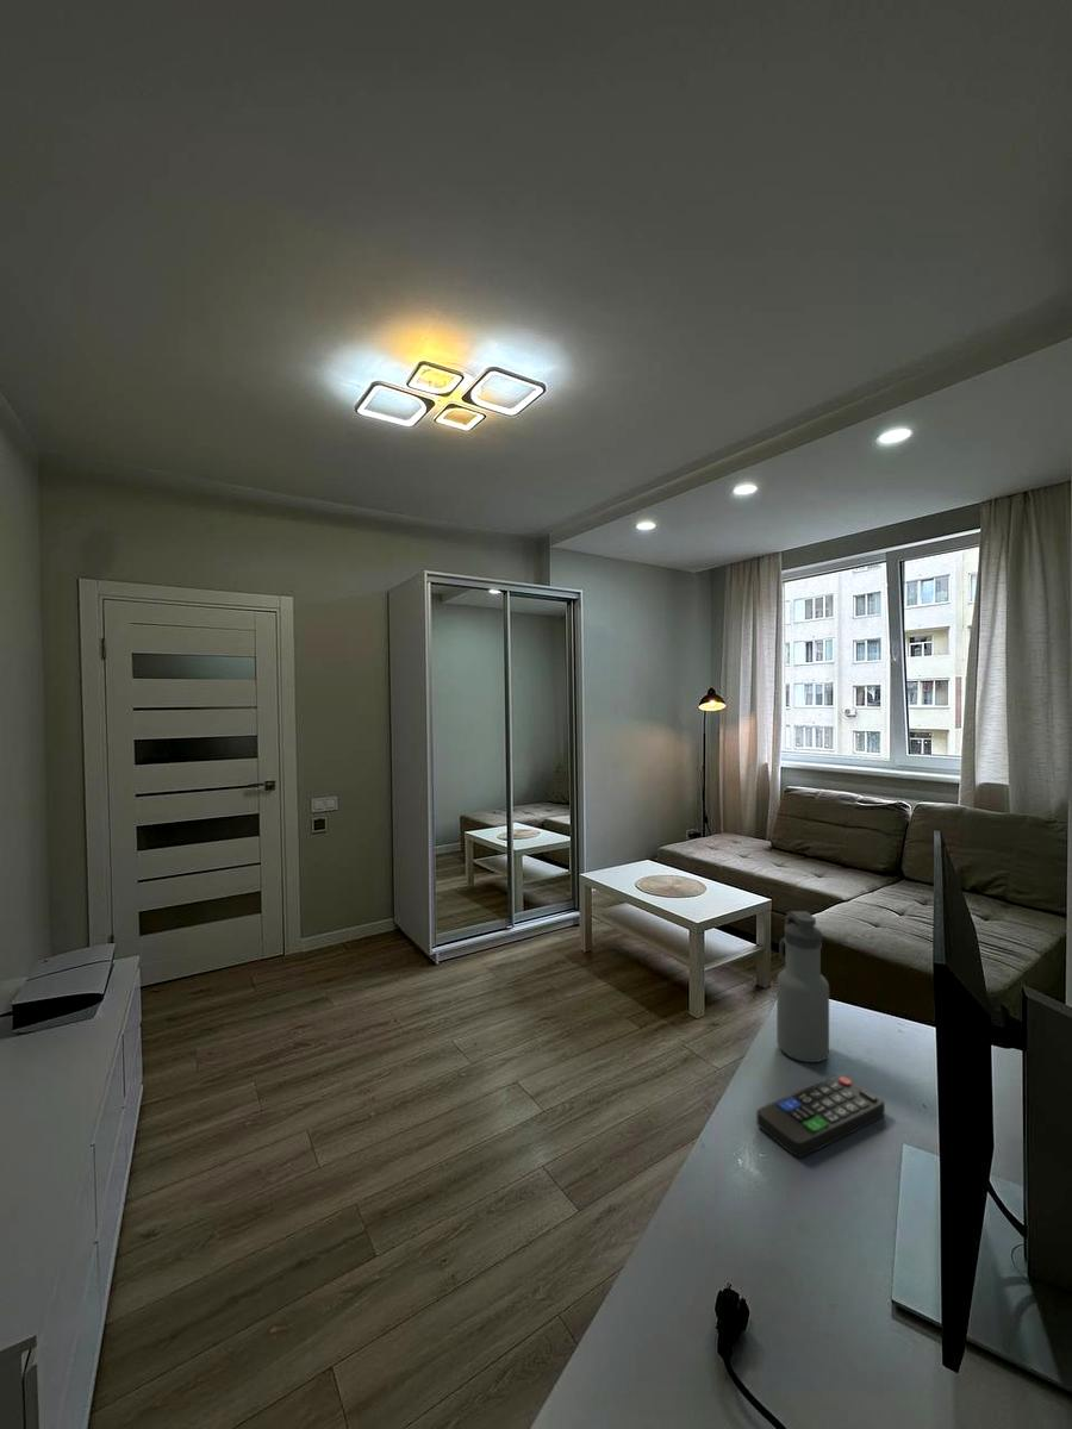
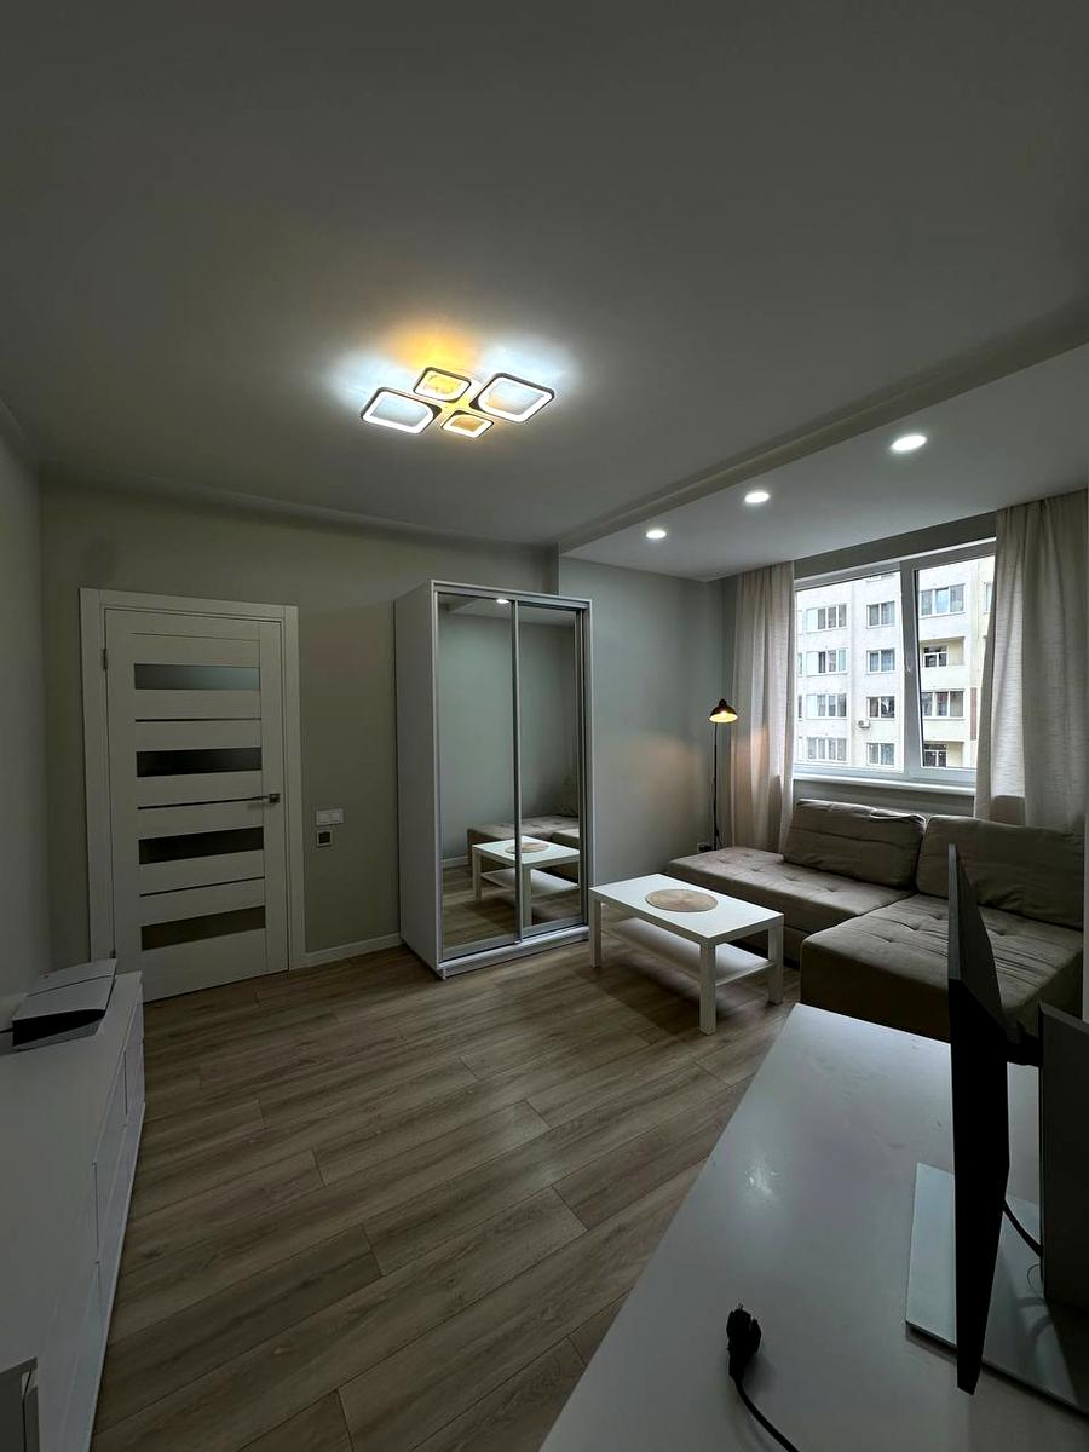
- water bottle [775,910,830,1063]
- remote control [755,1074,886,1159]
